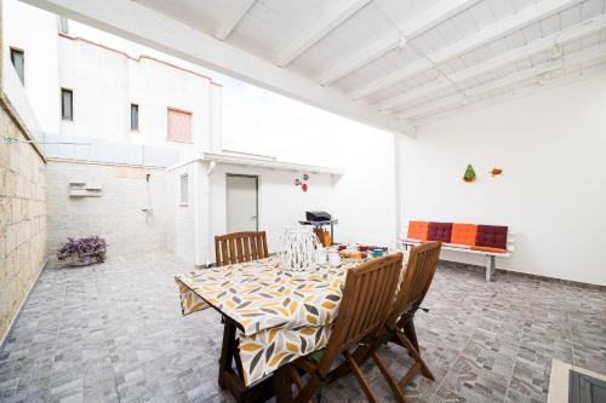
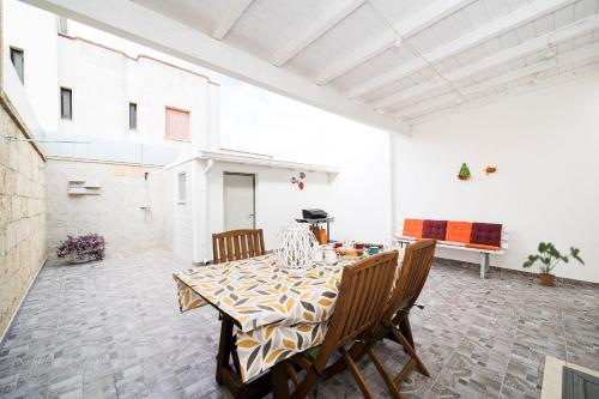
+ house plant [521,241,587,288]
